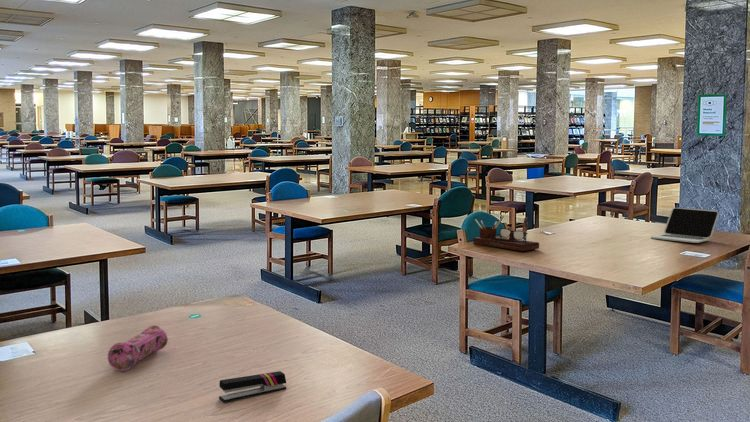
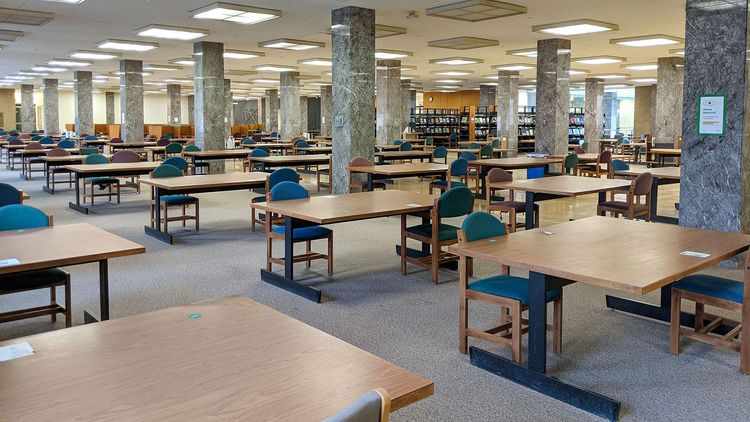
- desk organizer [472,215,540,252]
- pencil case [107,324,169,372]
- laptop [649,207,720,244]
- stapler [218,370,287,403]
